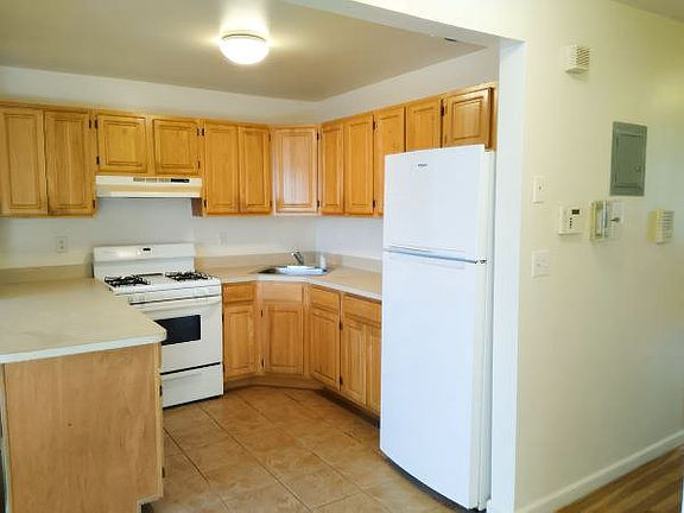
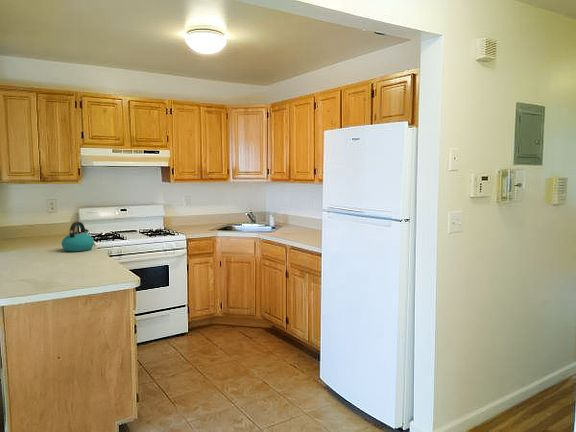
+ kettle [61,221,95,253]
